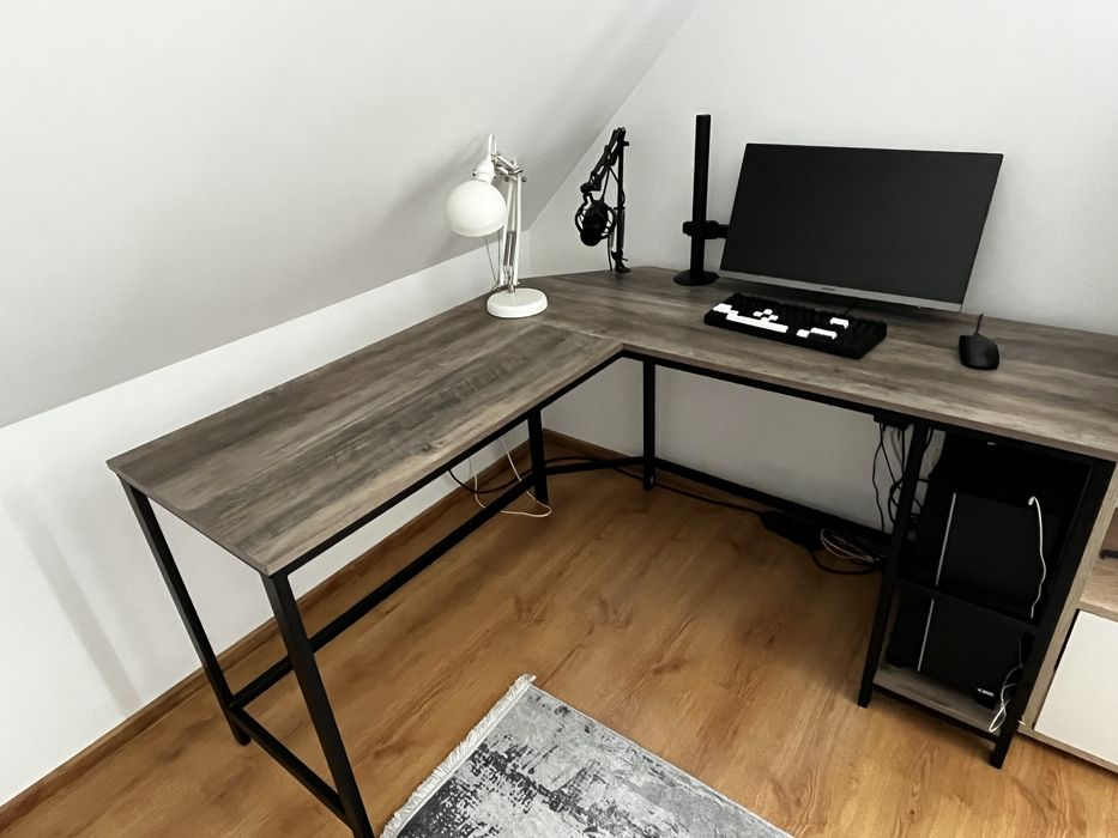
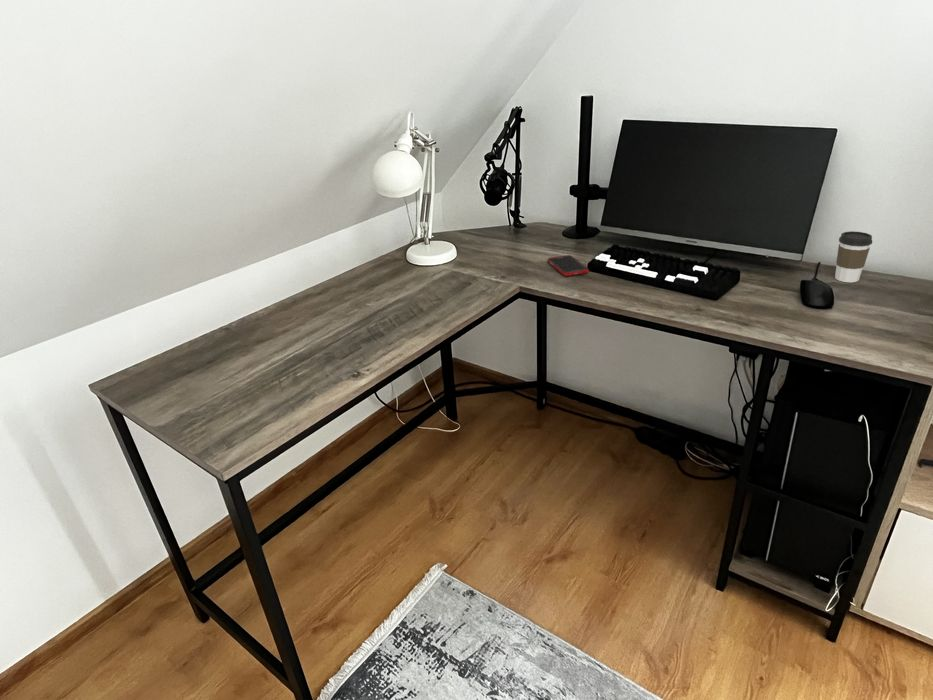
+ cell phone [547,254,590,277]
+ coffee cup [834,230,873,283]
